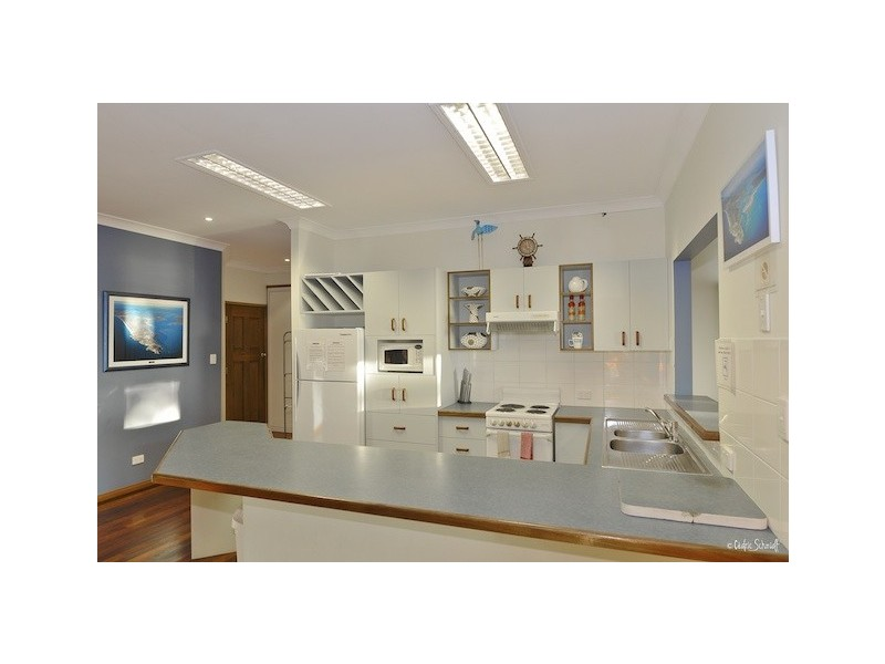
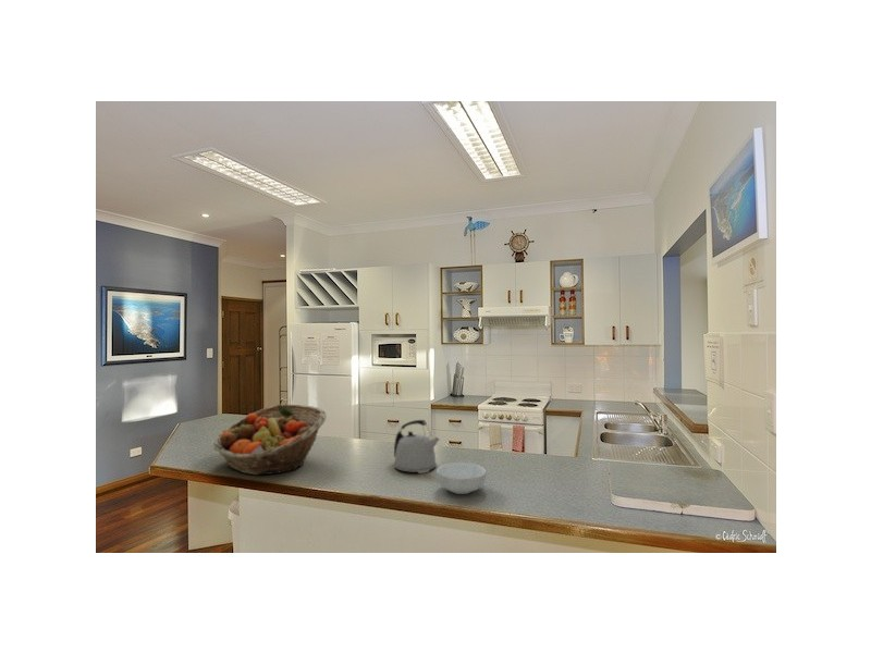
+ kettle [393,419,441,475]
+ fruit basket [212,404,328,476]
+ cereal bowl [436,461,487,495]
